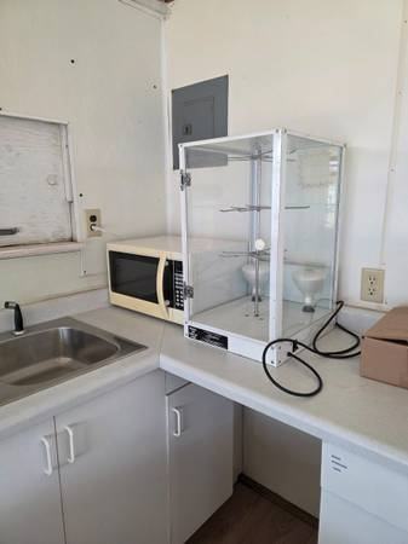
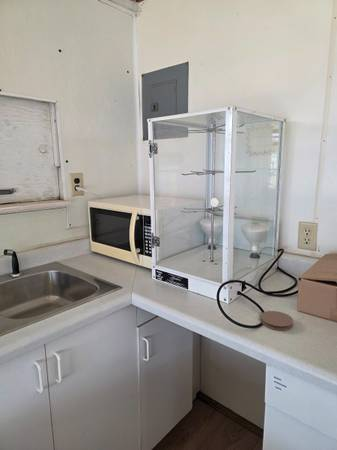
+ coaster [260,310,294,331]
